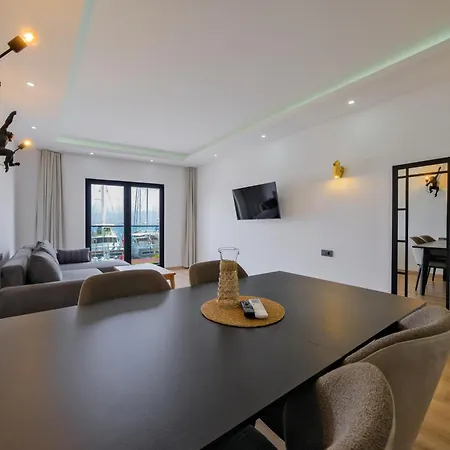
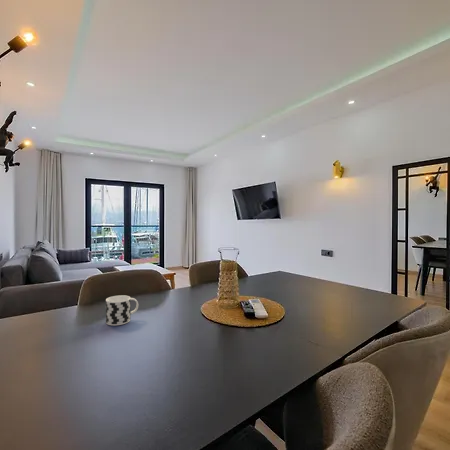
+ cup [105,294,139,327]
